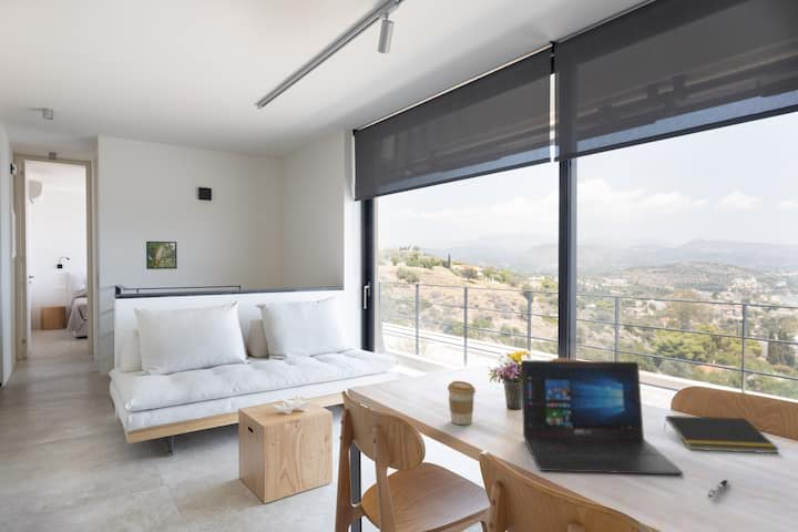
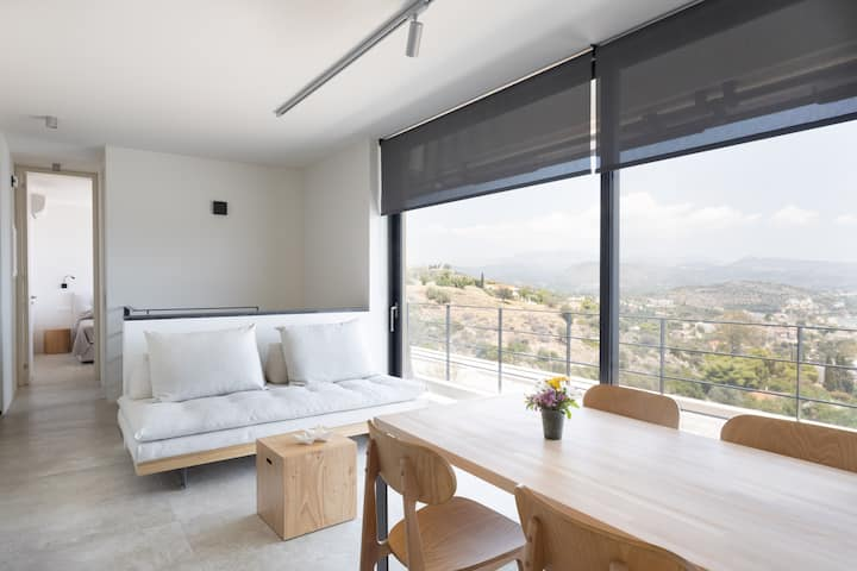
- pen [707,478,729,499]
- coffee cup [447,380,477,426]
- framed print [145,241,178,270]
- notepad [663,415,780,454]
- laptop [520,359,684,475]
